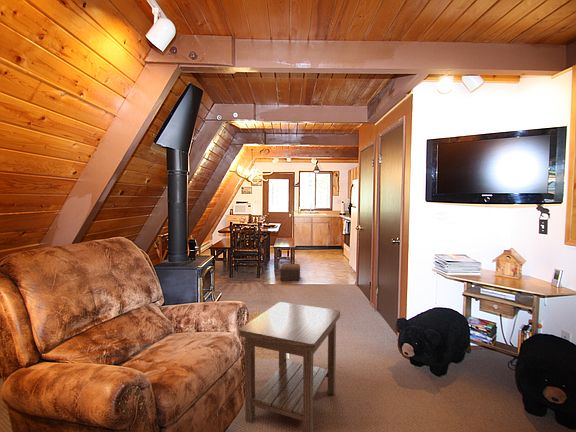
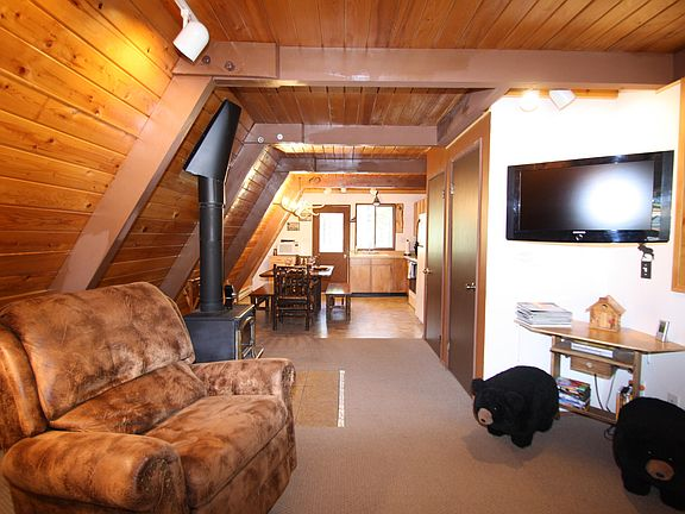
- footstool [279,263,301,282]
- side table [239,301,341,432]
